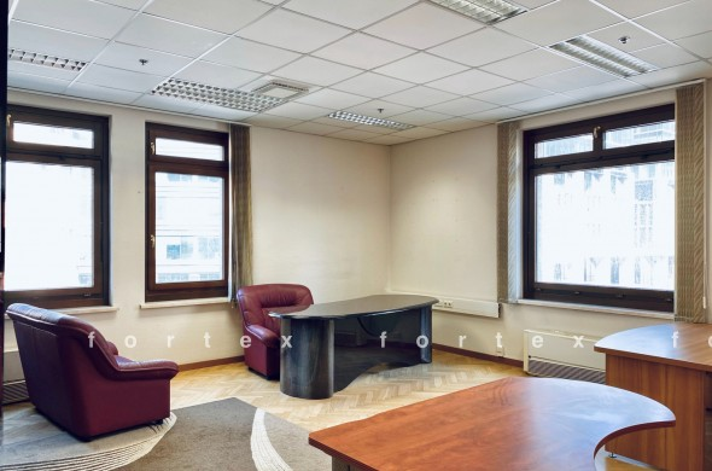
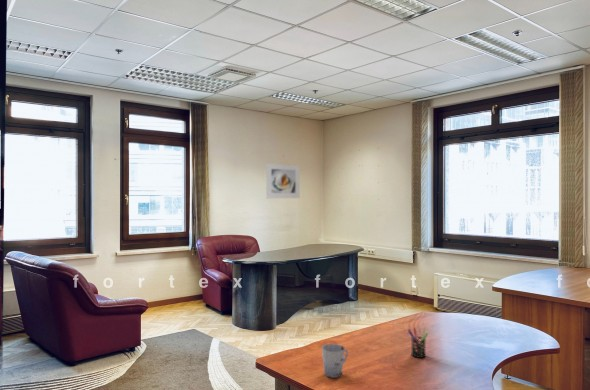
+ pen holder [407,327,429,359]
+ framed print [265,162,301,199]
+ cup [321,343,349,379]
